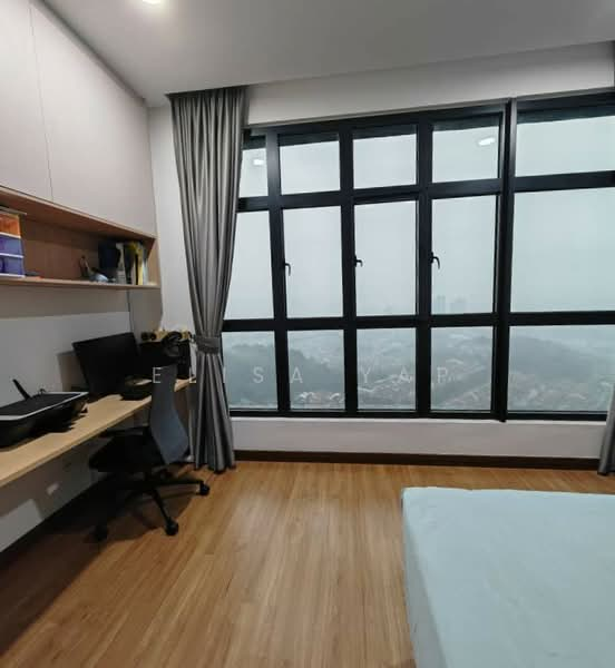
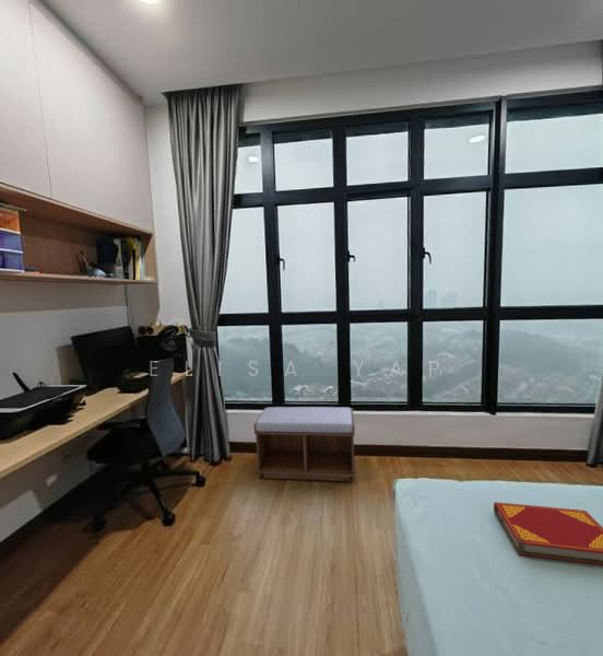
+ bench [252,406,357,482]
+ hardback book [493,501,603,566]
